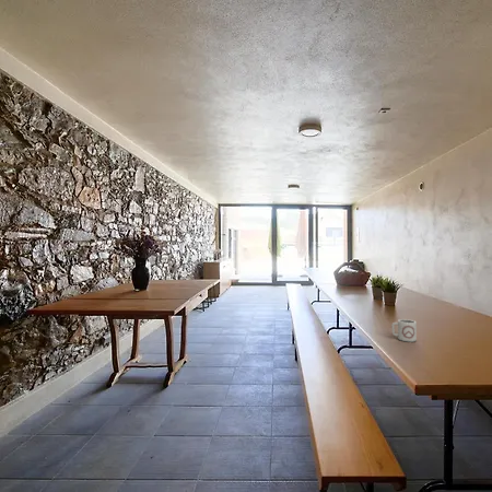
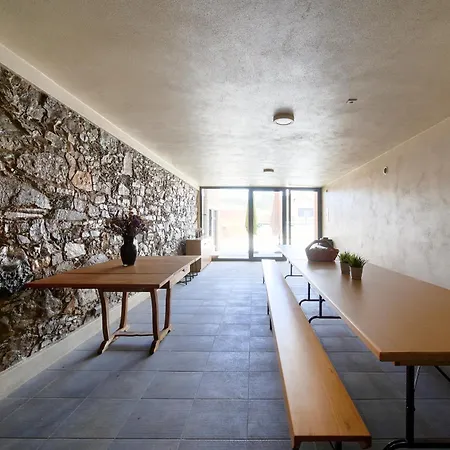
- cup [390,318,418,343]
